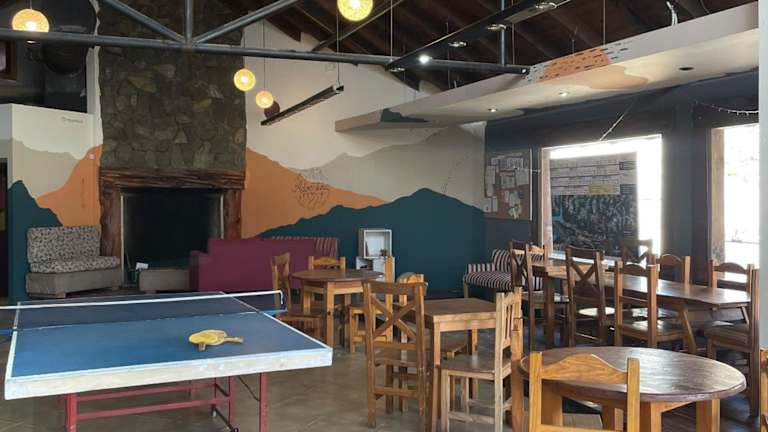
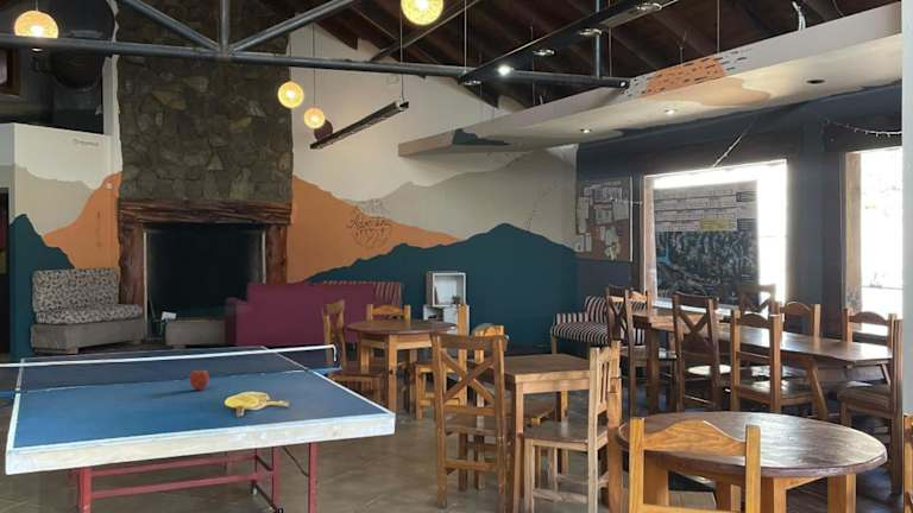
+ fruit [188,367,210,391]
